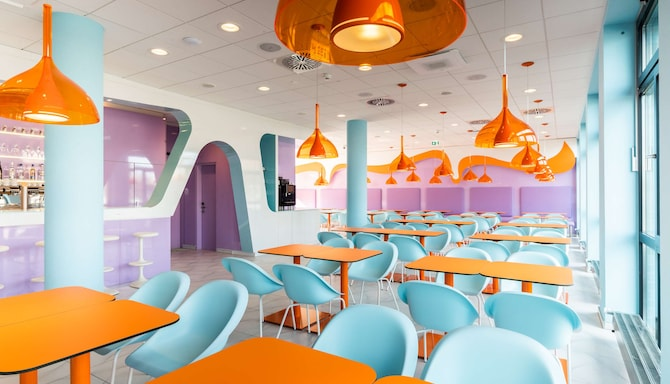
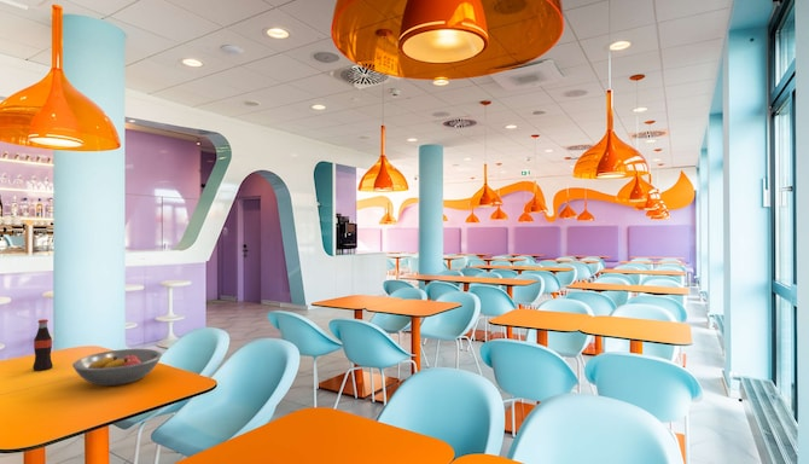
+ fruit bowl [71,348,163,387]
+ bottle [31,318,54,372]
